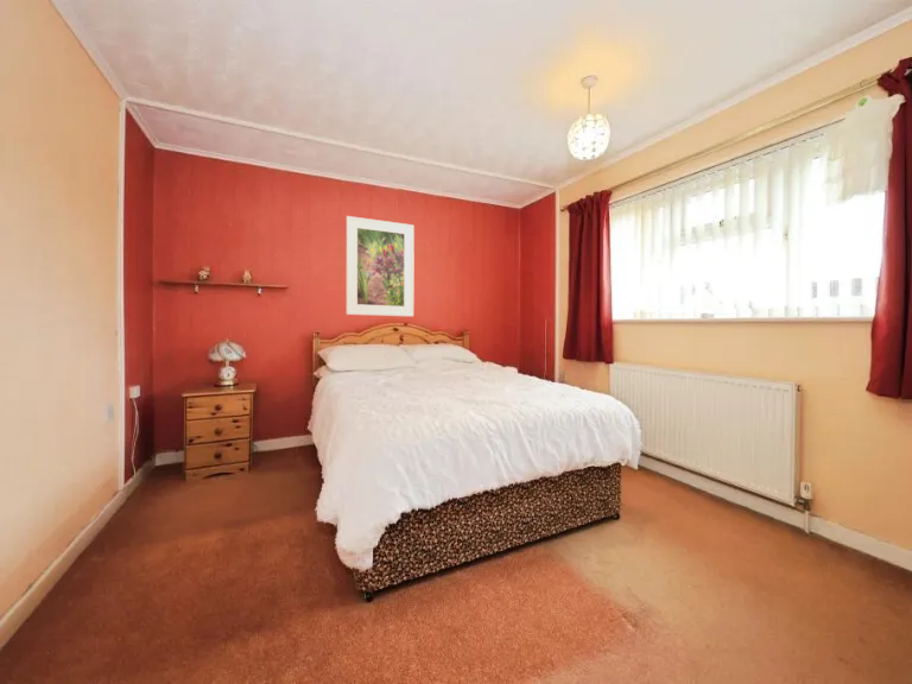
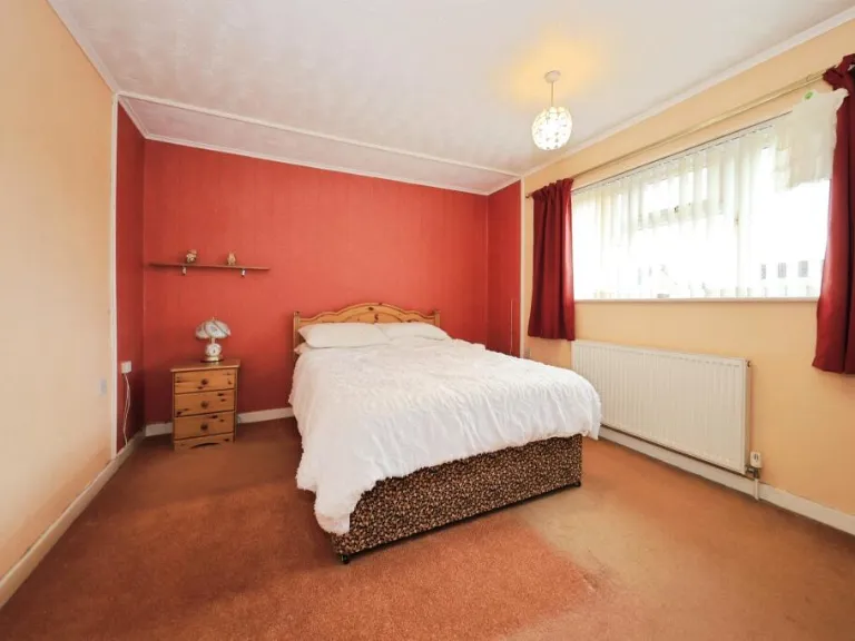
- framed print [346,215,416,317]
